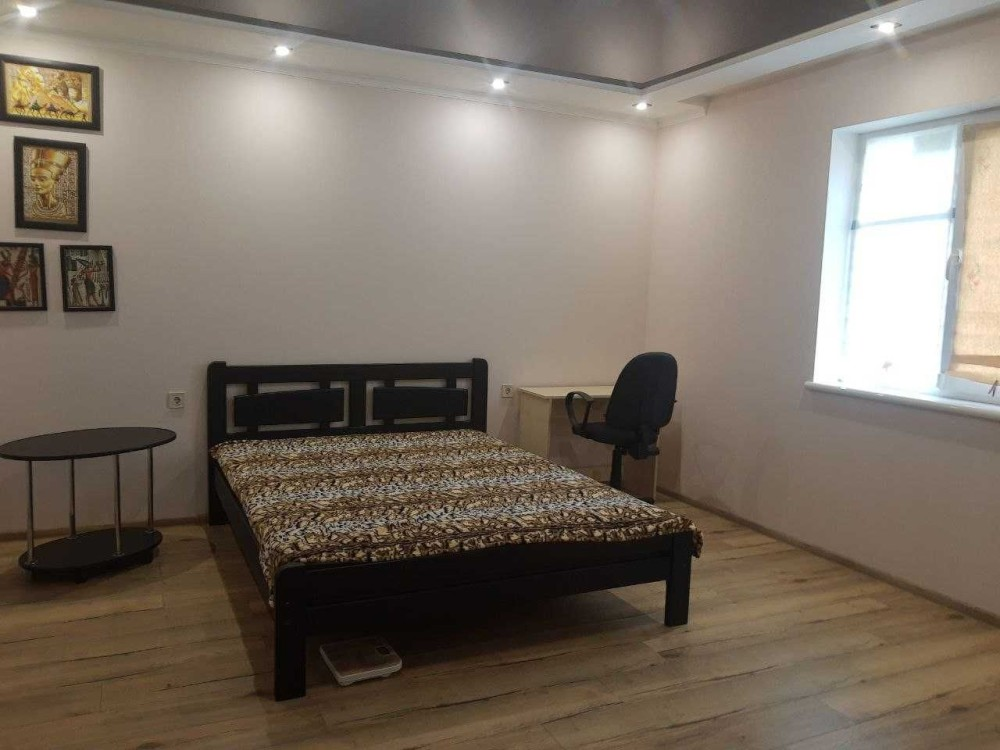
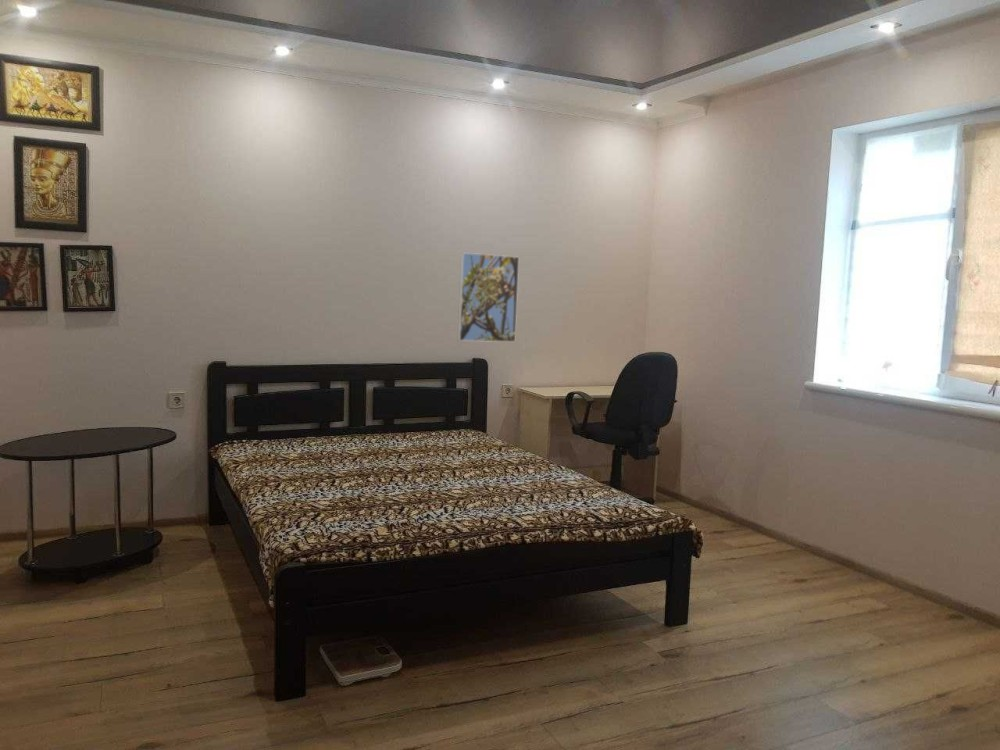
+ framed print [457,252,520,343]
